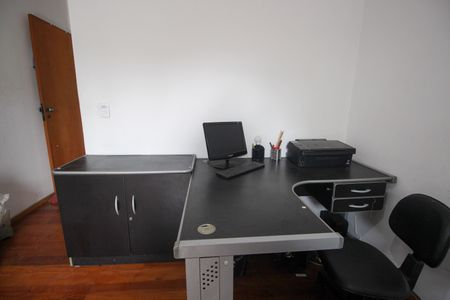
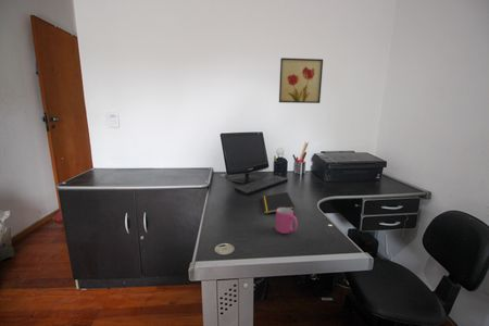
+ wall art [278,57,324,104]
+ notepad [261,191,296,215]
+ mug [275,208,299,235]
